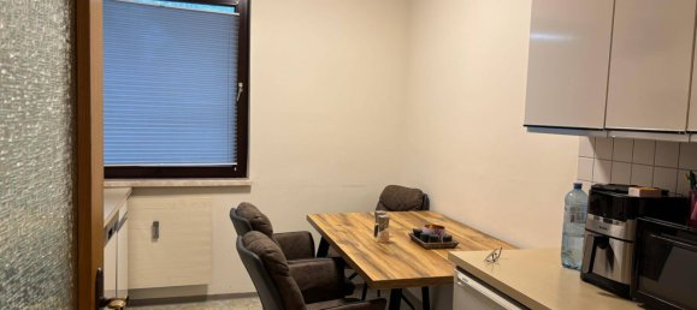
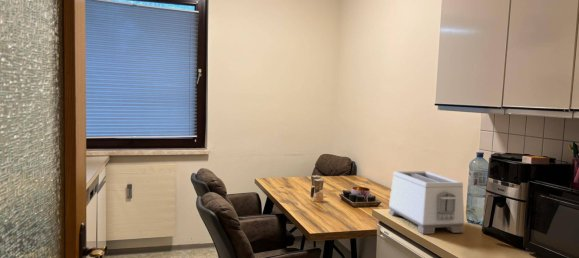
+ toaster [387,170,465,235]
